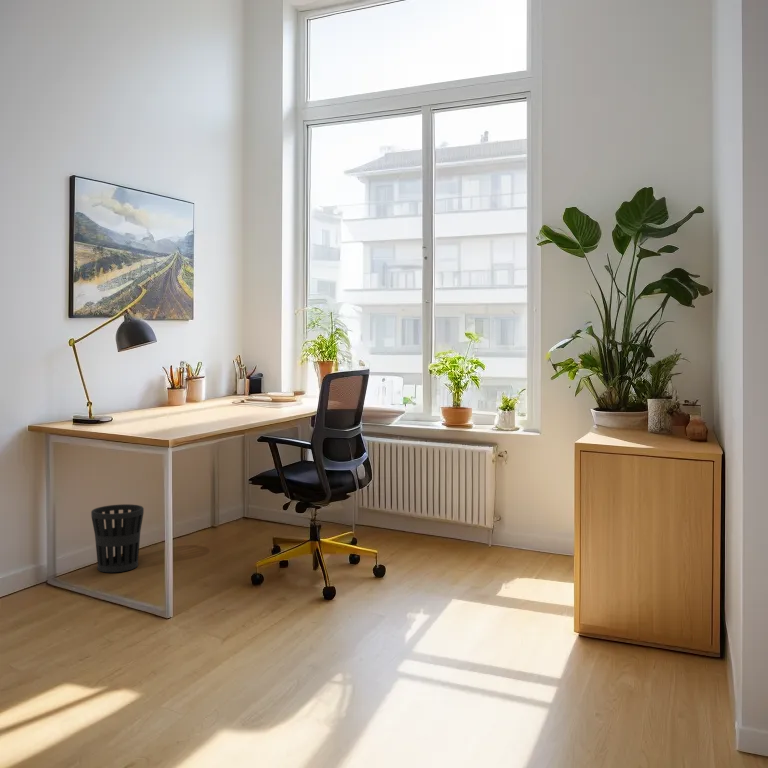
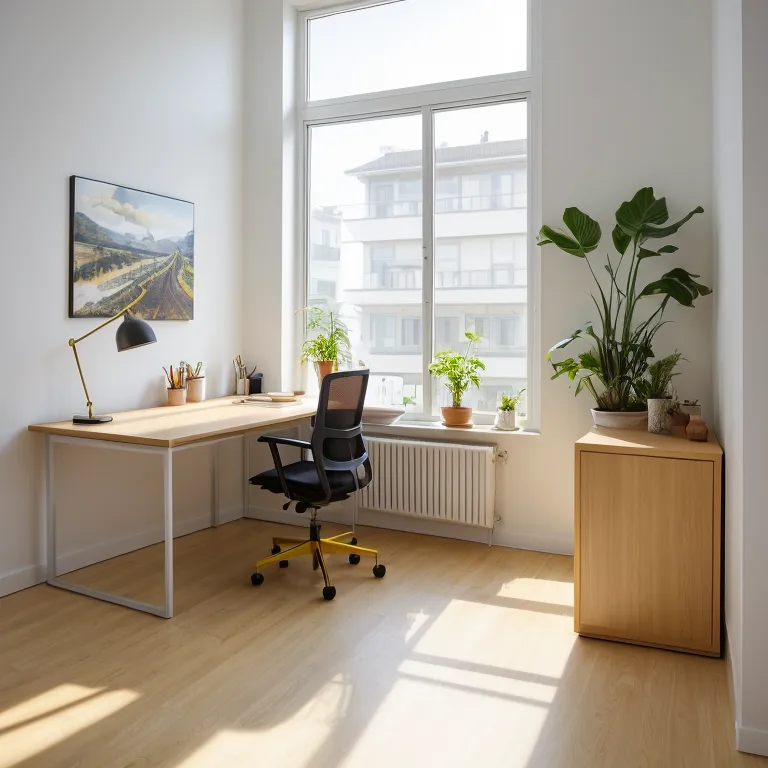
- wastebasket [90,503,145,573]
